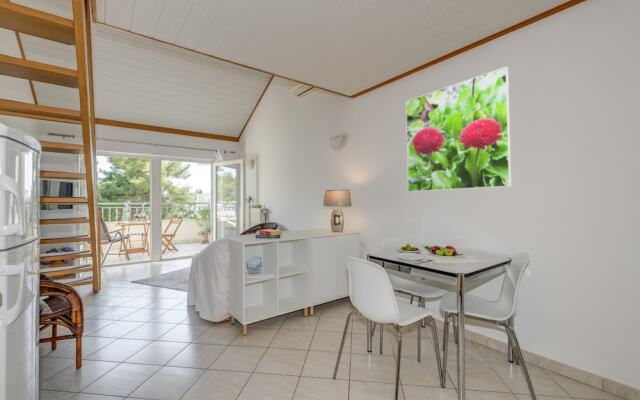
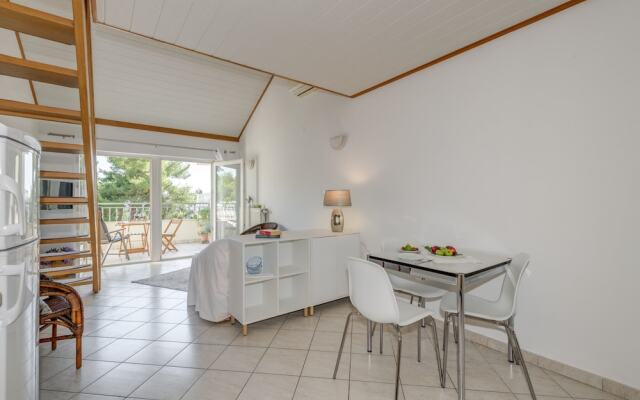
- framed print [405,66,512,193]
